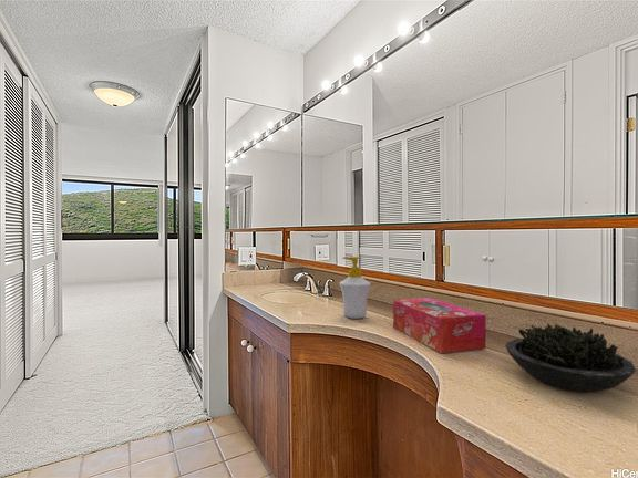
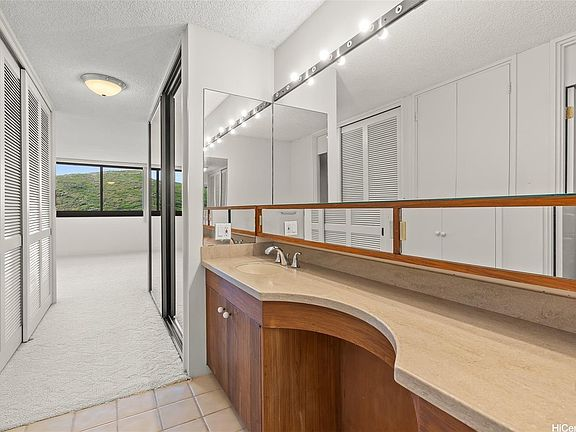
- succulent plant [504,323,637,394]
- soap bottle [339,256,371,320]
- tissue box [392,297,487,354]
